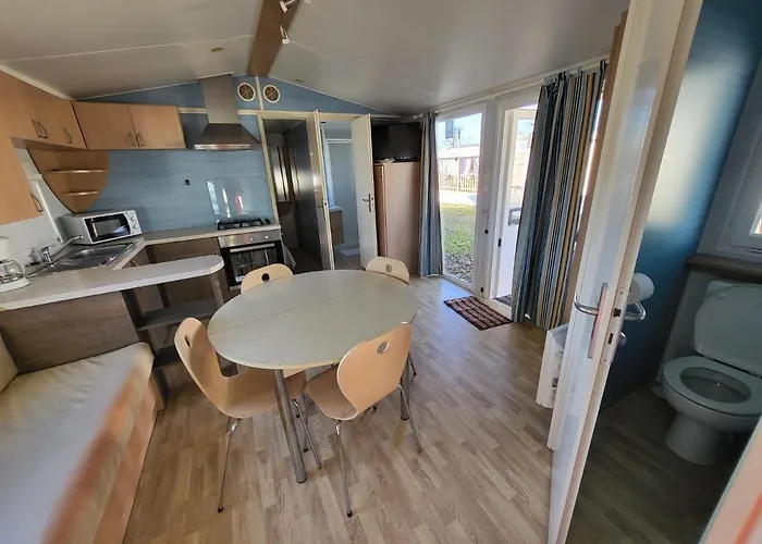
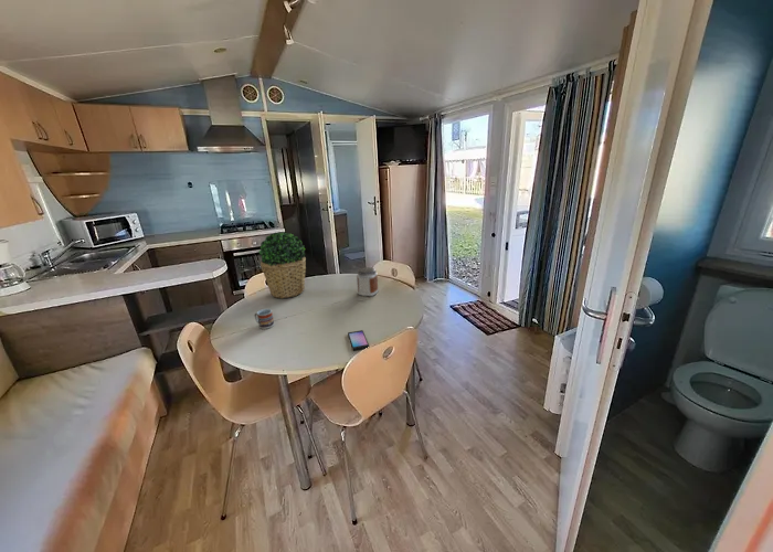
+ potted plant [258,231,307,299]
+ jar [356,266,380,297]
+ smartphone [347,329,370,352]
+ cup [254,308,275,330]
